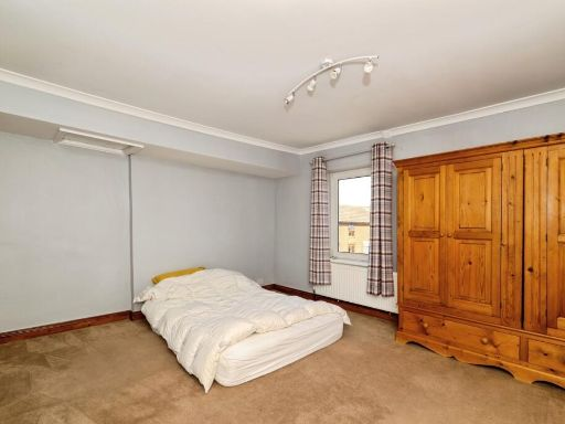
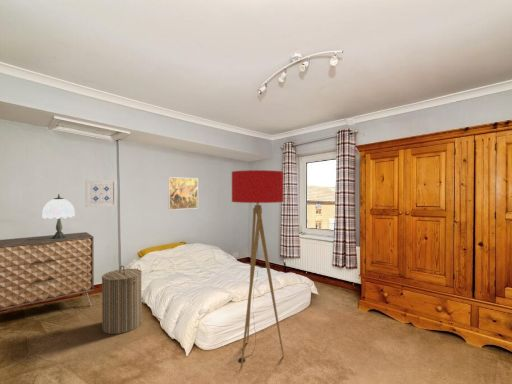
+ dresser [0,231,95,311]
+ floor lamp [231,169,285,370]
+ table lamp [28,194,76,241]
+ wall art [85,179,117,208]
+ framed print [167,176,199,211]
+ laundry hamper [101,265,143,335]
